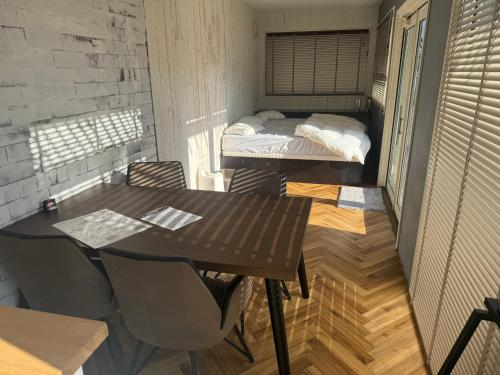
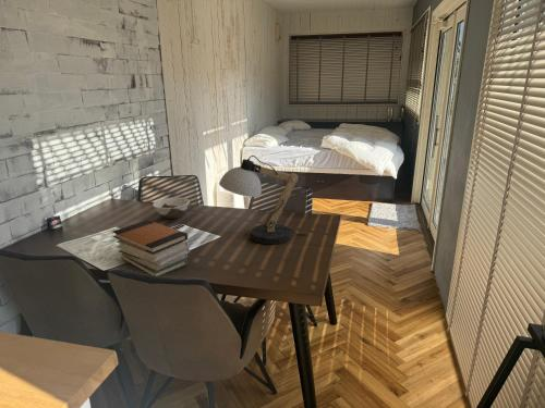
+ bowl [152,196,191,220]
+ desk lamp [218,154,307,245]
+ book stack [111,219,191,277]
